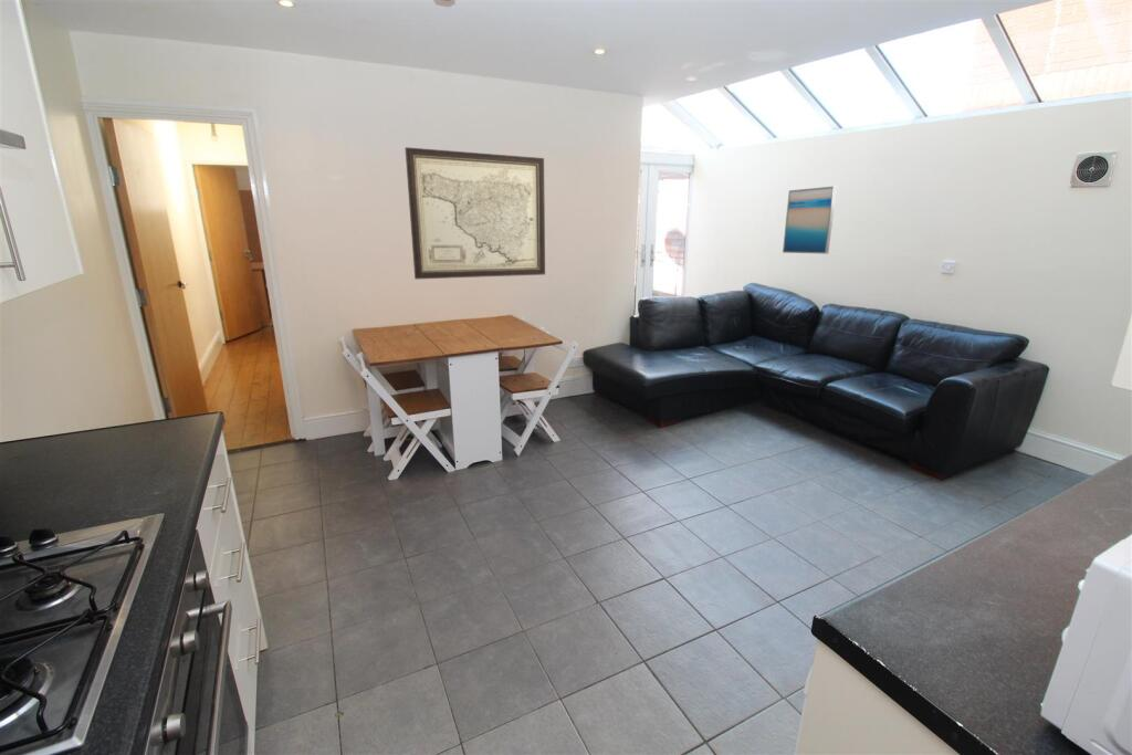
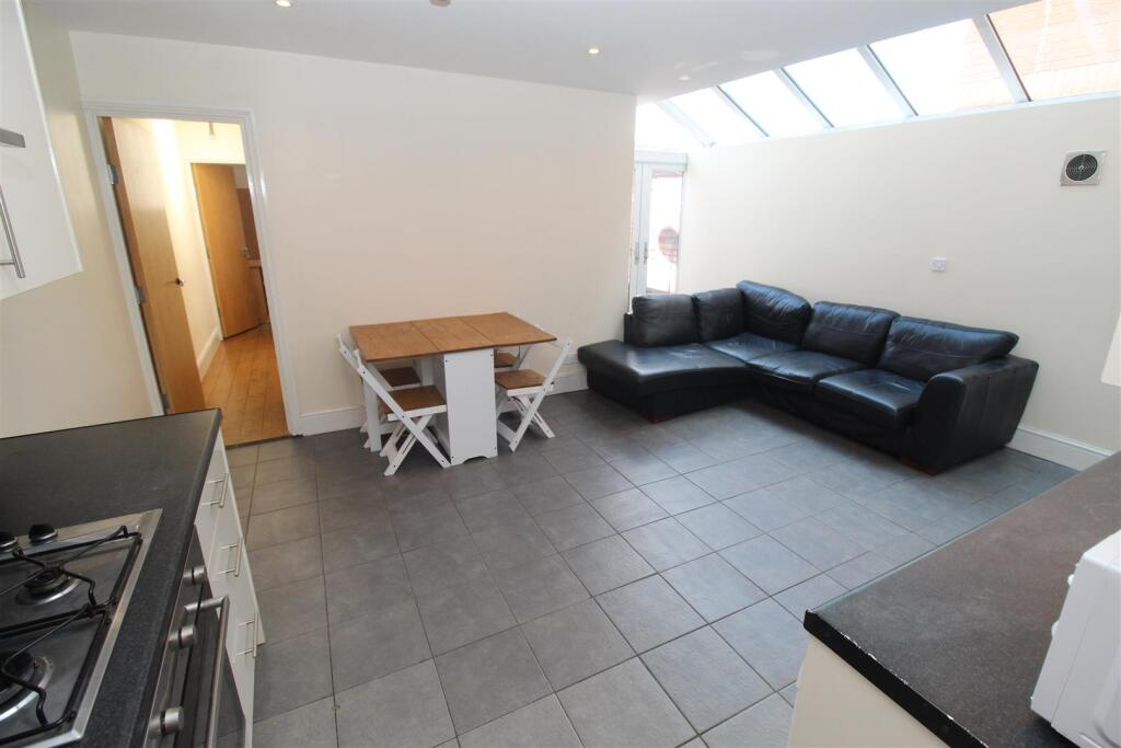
- wall art [405,146,546,280]
- wall art [782,185,838,255]
